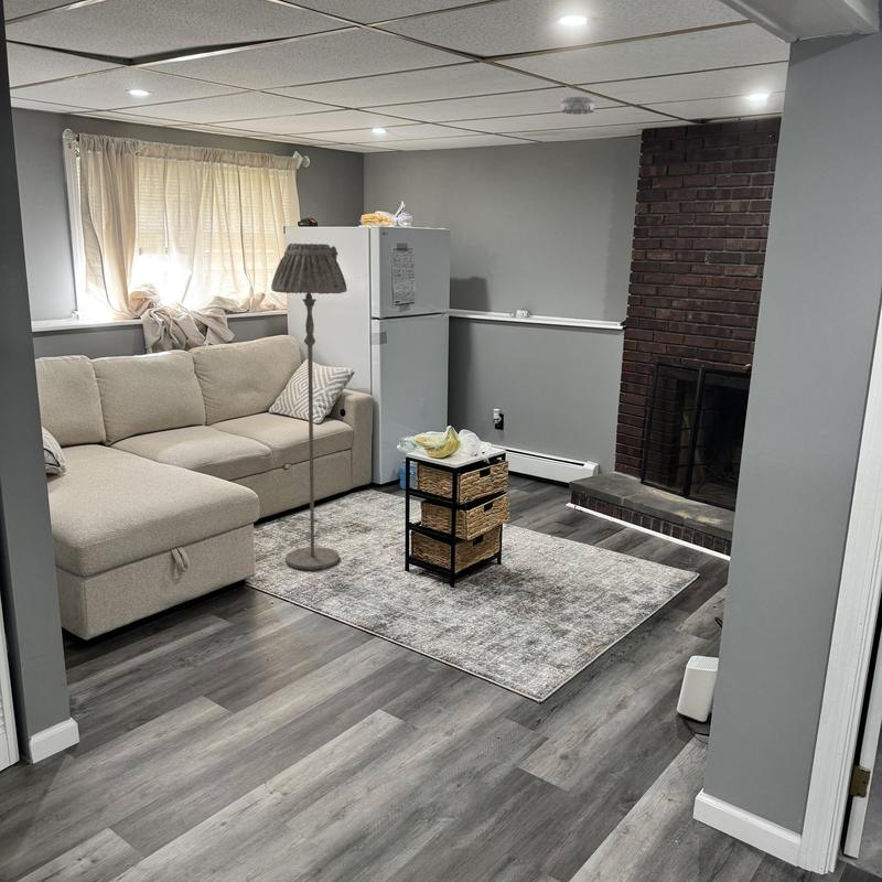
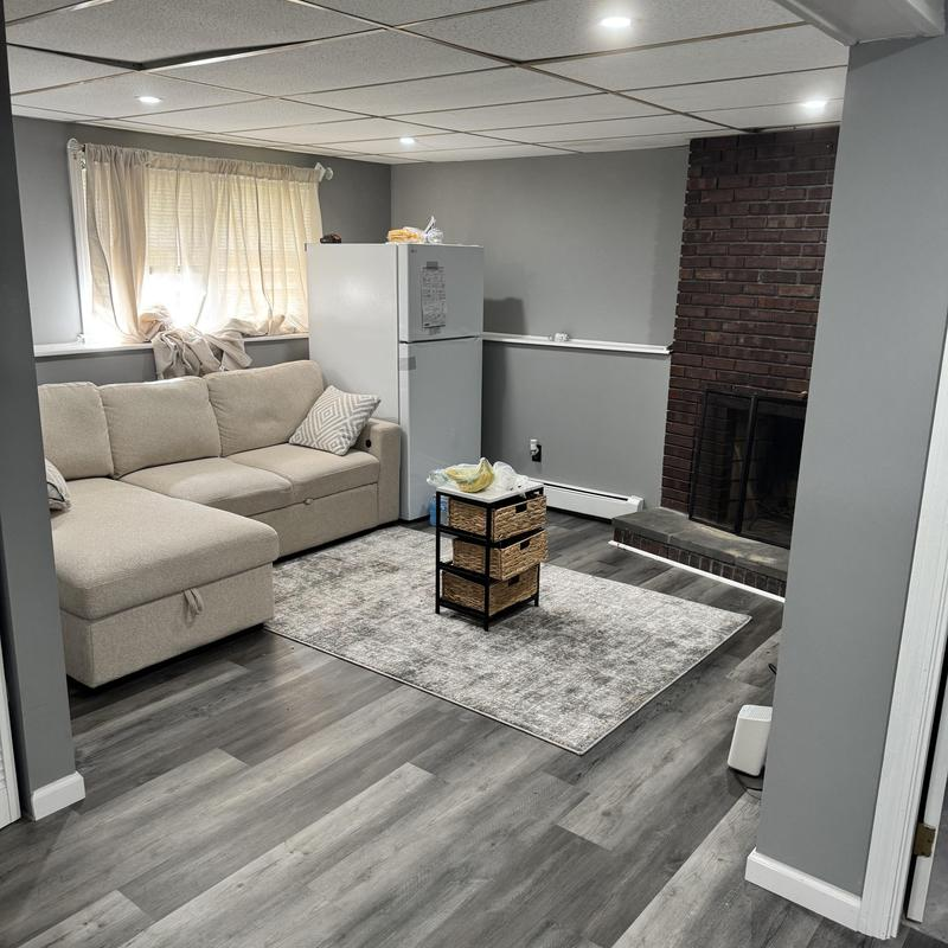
- smoke detector [559,96,595,116]
- floor lamp [270,243,347,571]
